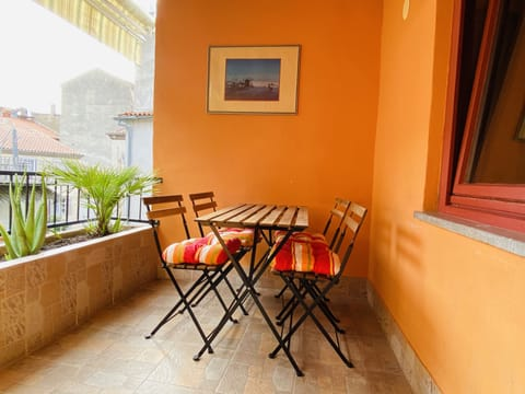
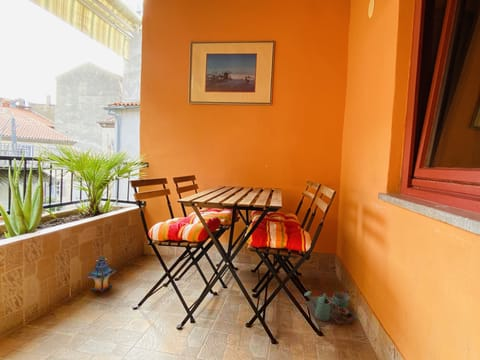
+ watering can [303,290,360,328]
+ lantern [85,253,117,294]
